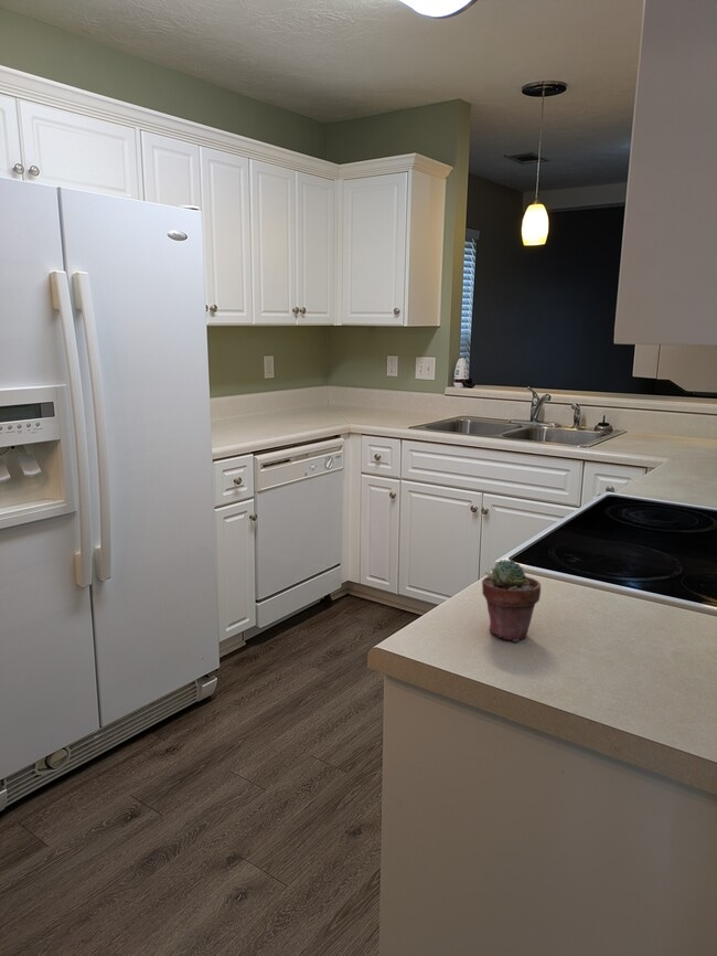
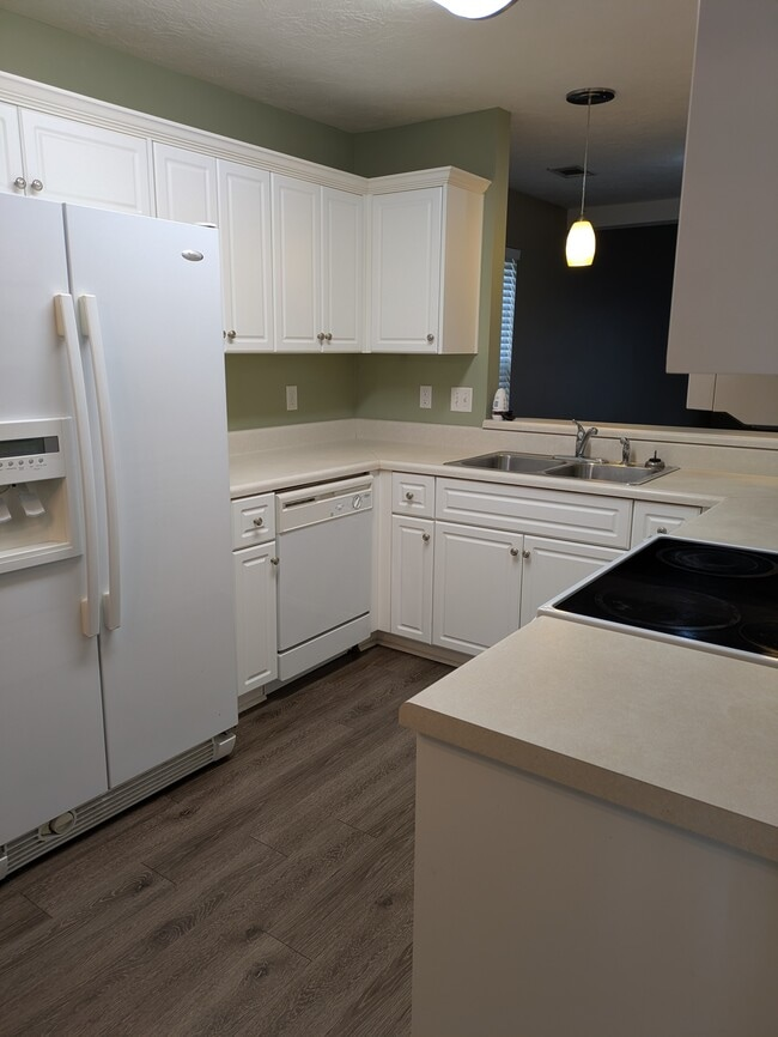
- potted succulent [481,559,542,642]
